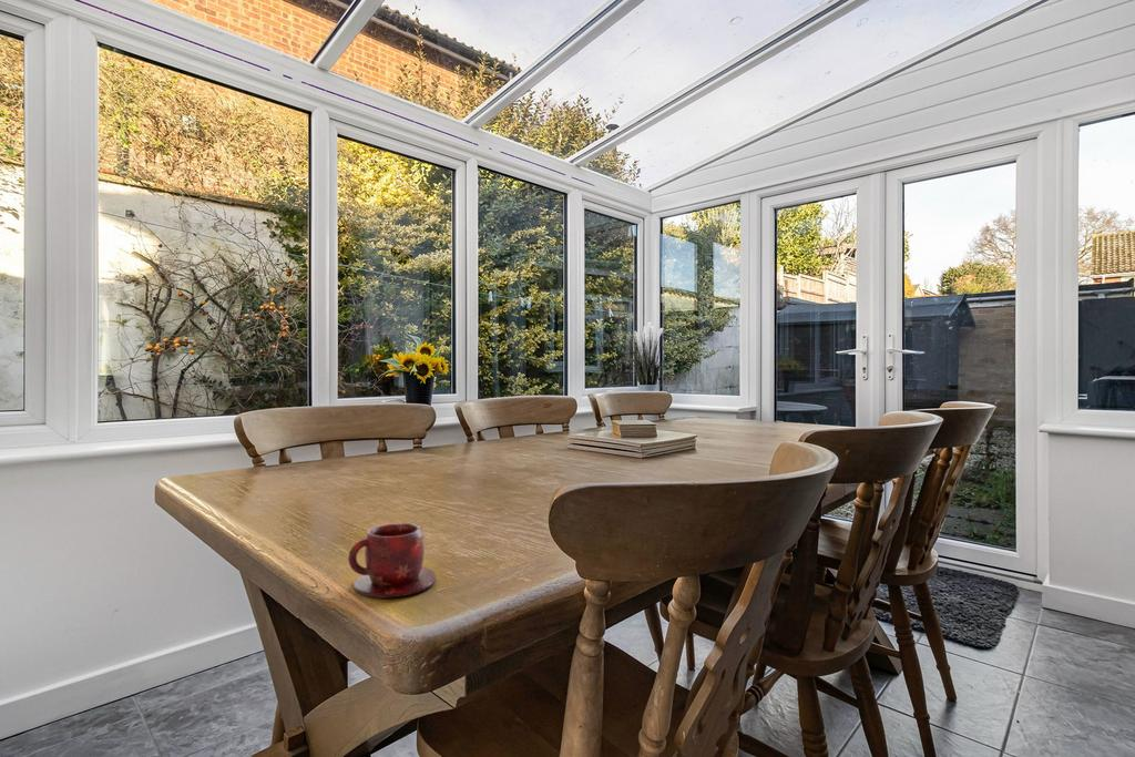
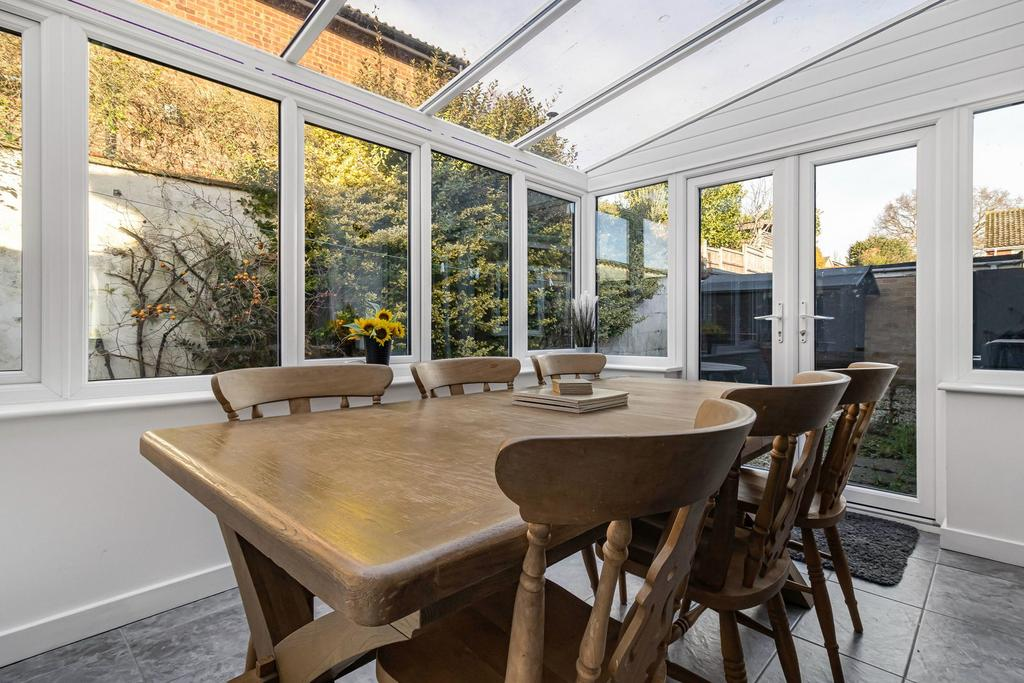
- teacup [347,522,437,600]
